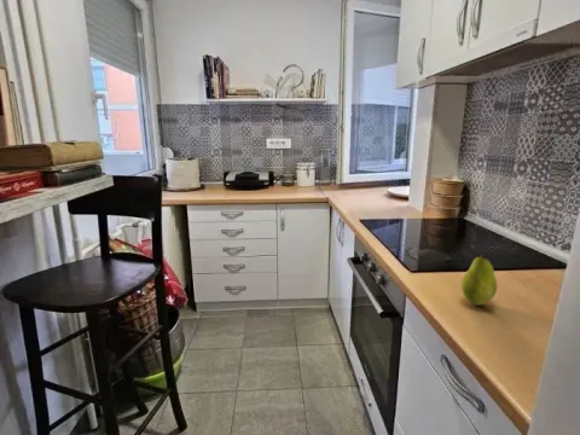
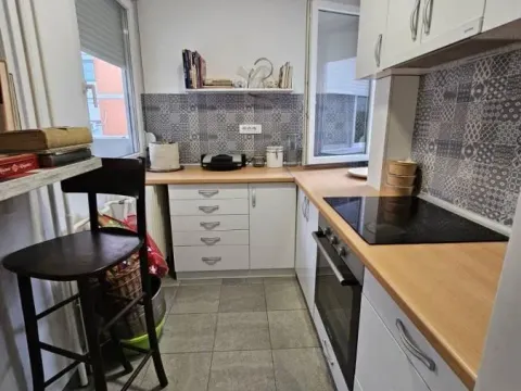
- fruit [460,253,498,307]
